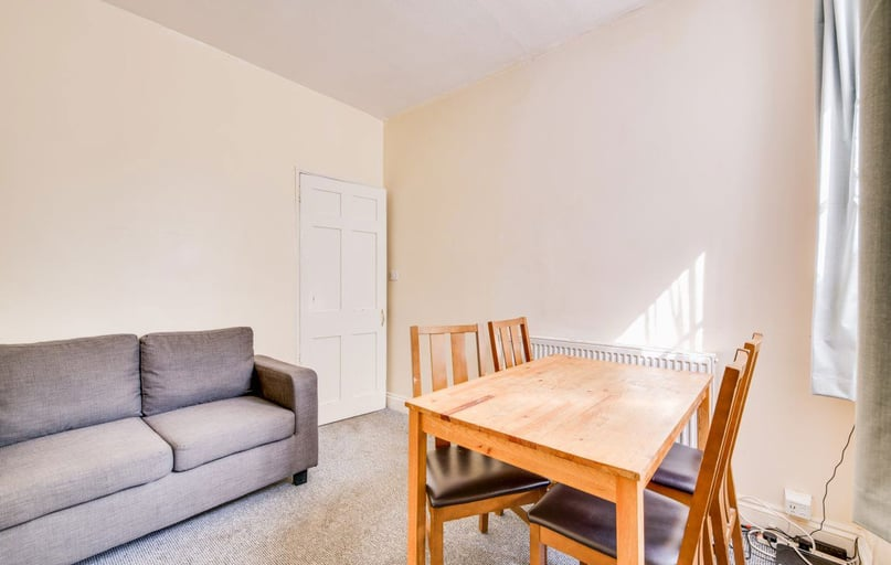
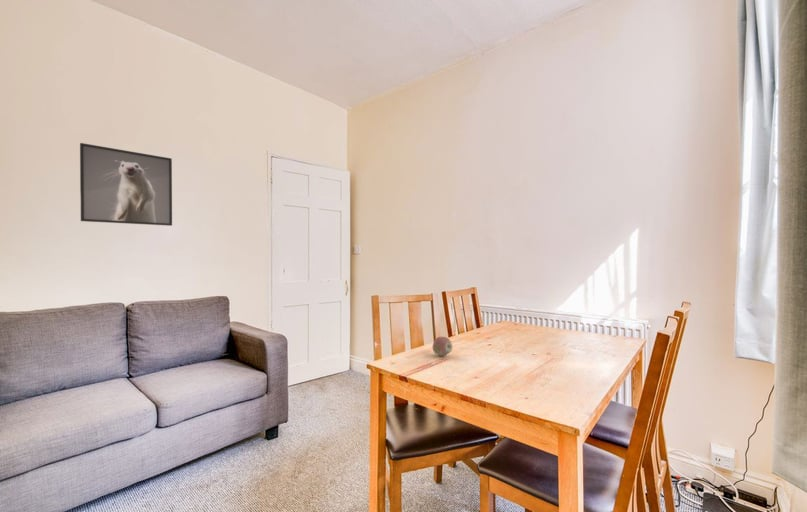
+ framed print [79,142,173,227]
+ fruit [432,336,454,357]
